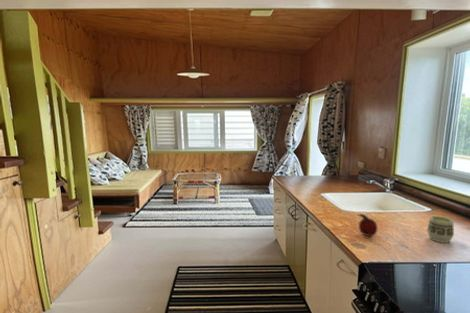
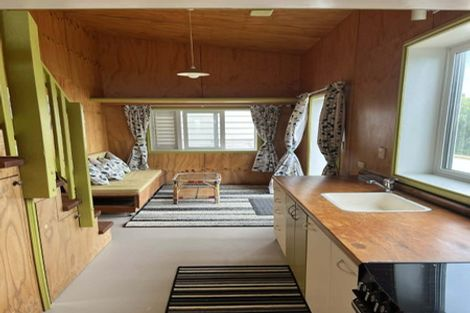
- fruit [358,213,378,237]
- cup [426,215,455,244]
